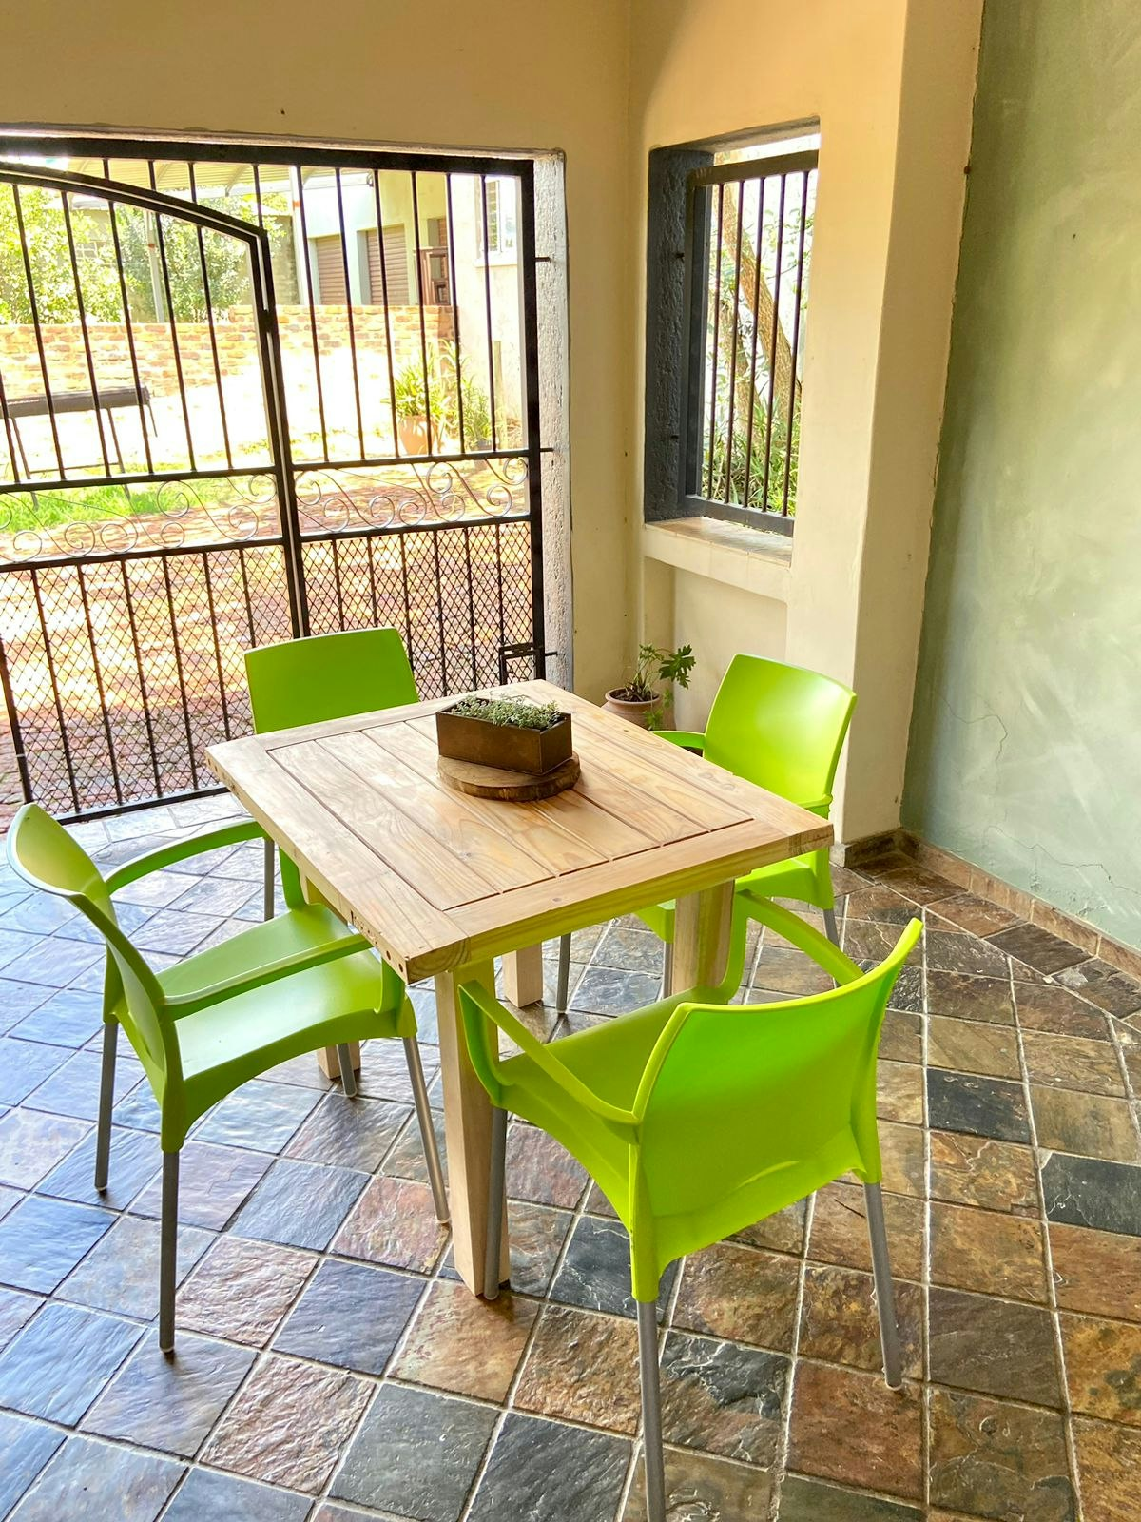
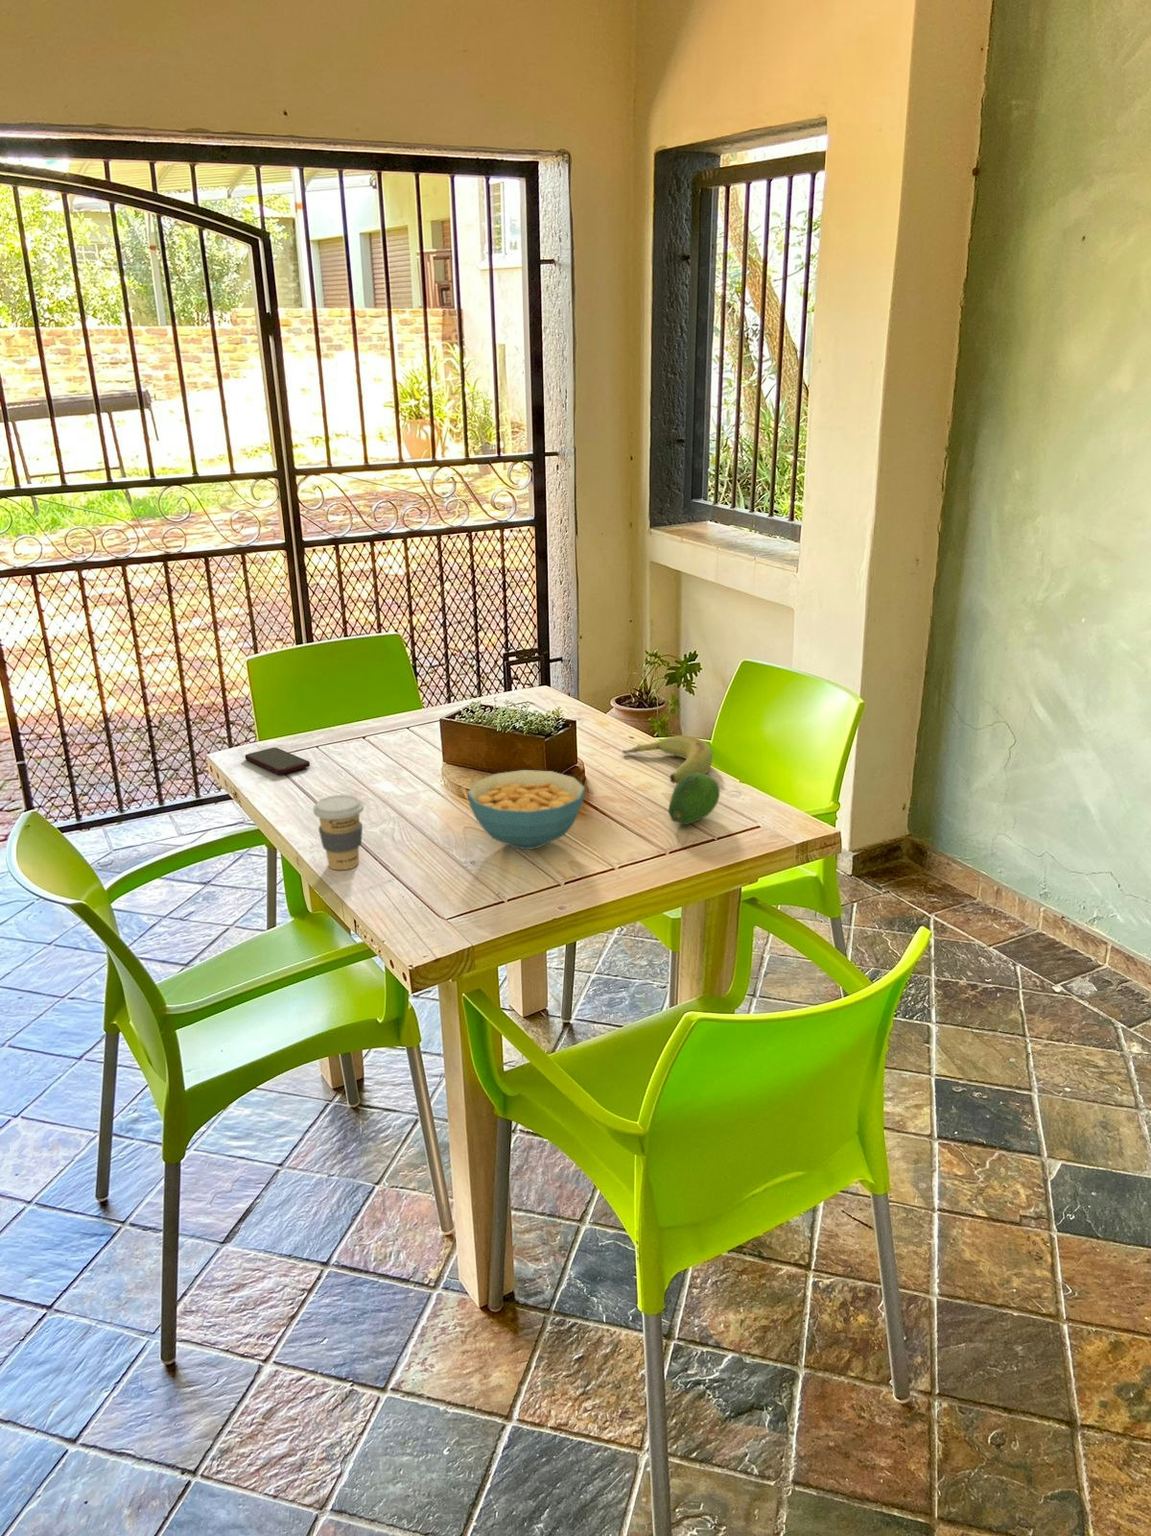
+ coffee cup [312,793,364,871]
+ smartphone [244,747,311,775]
+ cereal bowl [467,769,586,850]
+ banana [621,734,713,784]
+ fruit [667,773,721,826]
